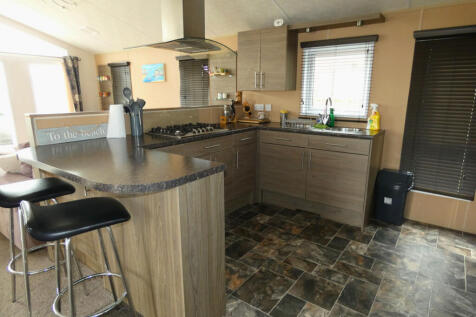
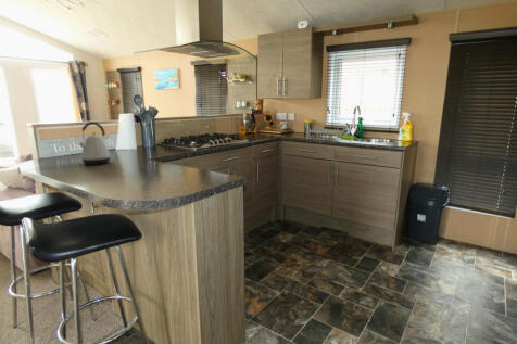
+ kettle [78,120,112,166]
